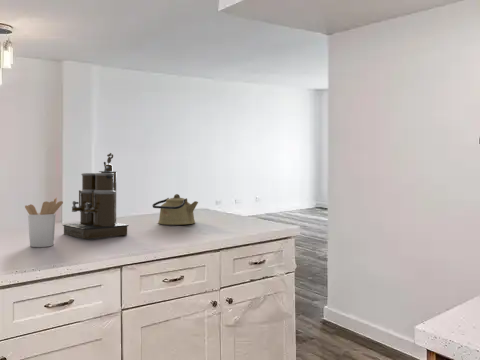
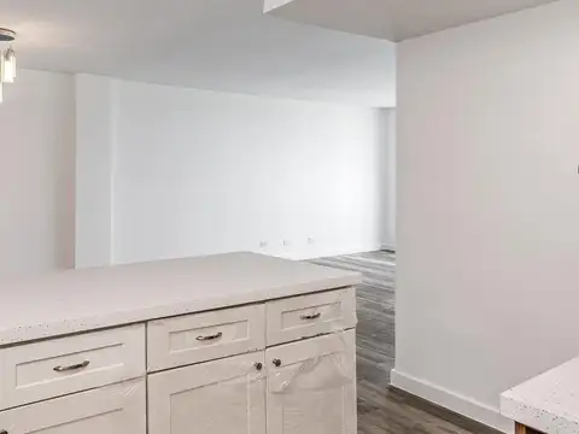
- kettle [152,193,199,226]
- utensil holder [24,197,64,248]
- coffee maker [62,152,129,240]
